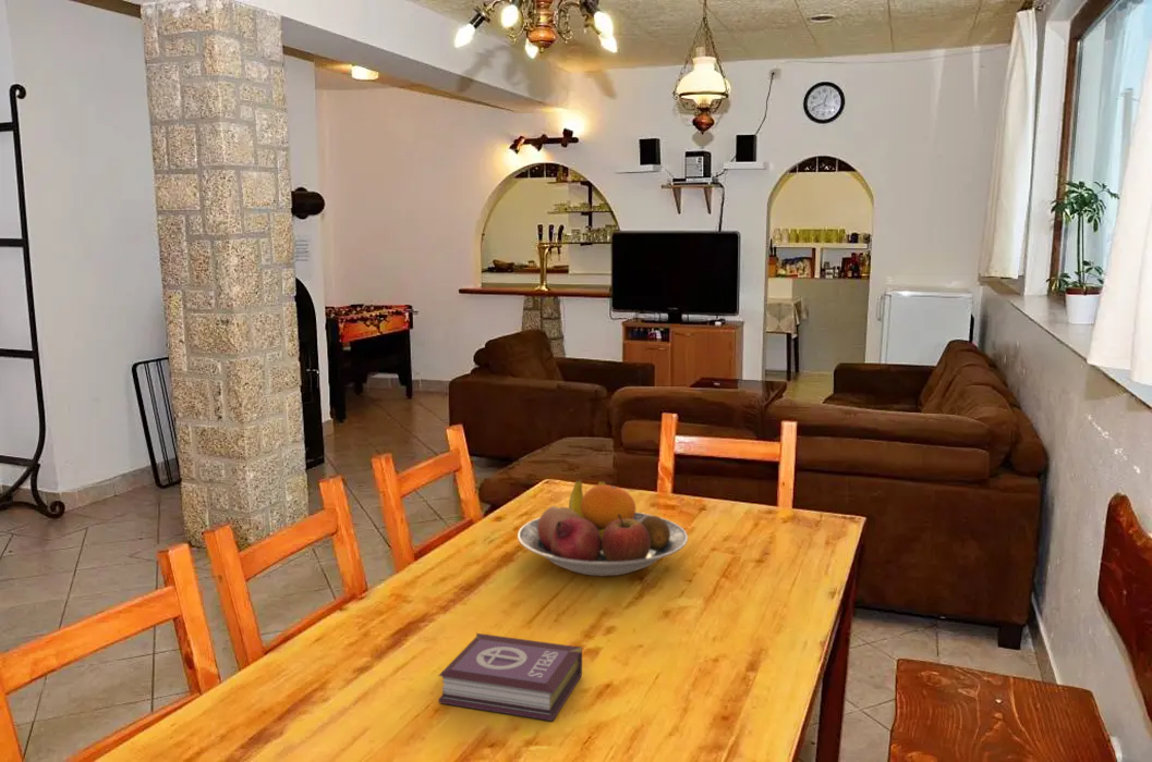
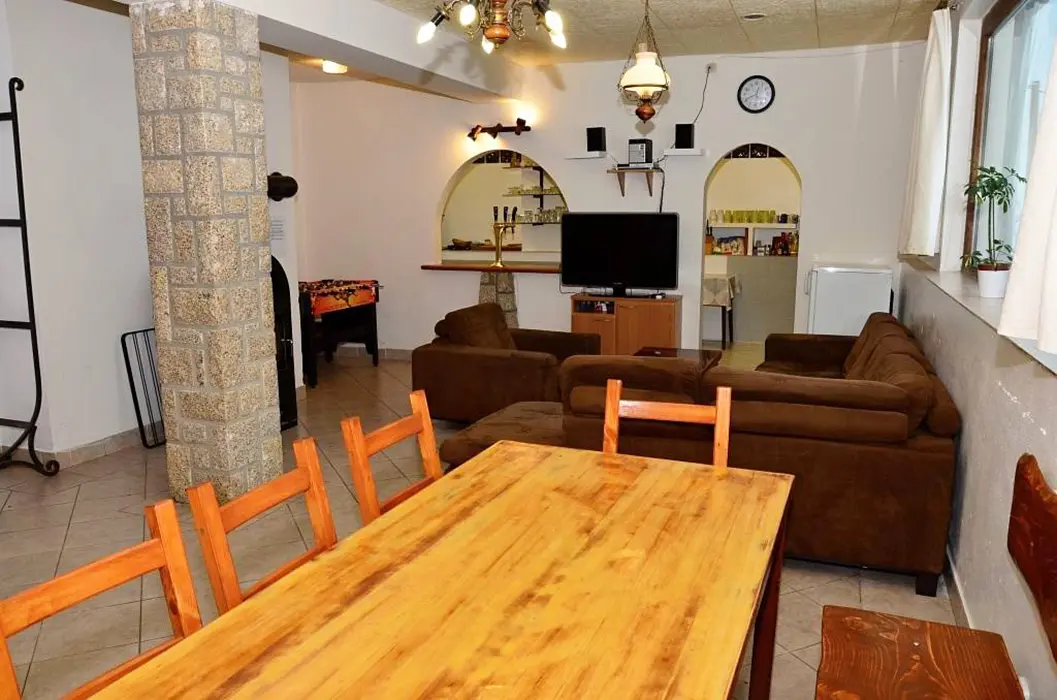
- book [437,632,583,722]
- fruit bowl [517,479,689,577]
